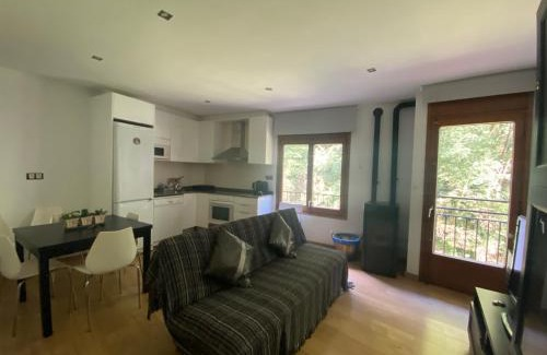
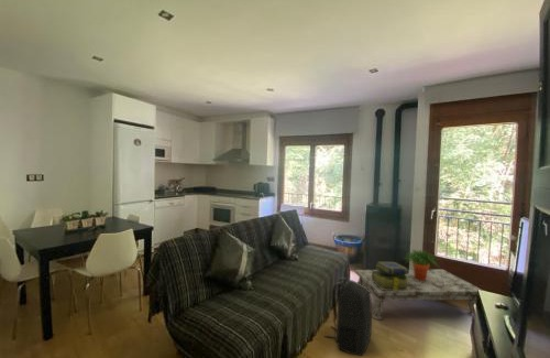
+ potted plant [403,248,442,281]
+ backpack [323,276,373,357]
+ stack of books [372,261,410,291]
+ coffee table [354,269,484,321]
